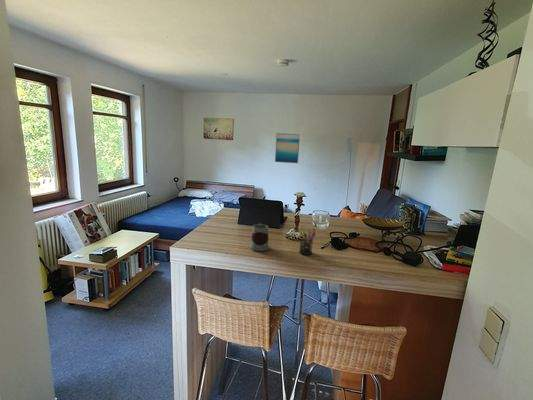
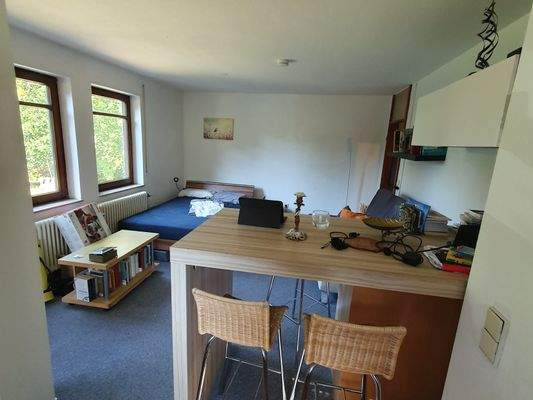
- wall art [274,132,301,164]
- mug [249,222,270,252]
- pen holder [298,226,317,256]
